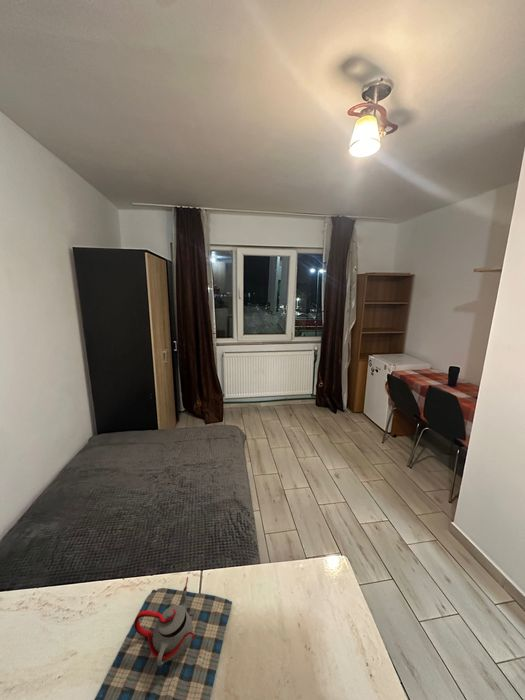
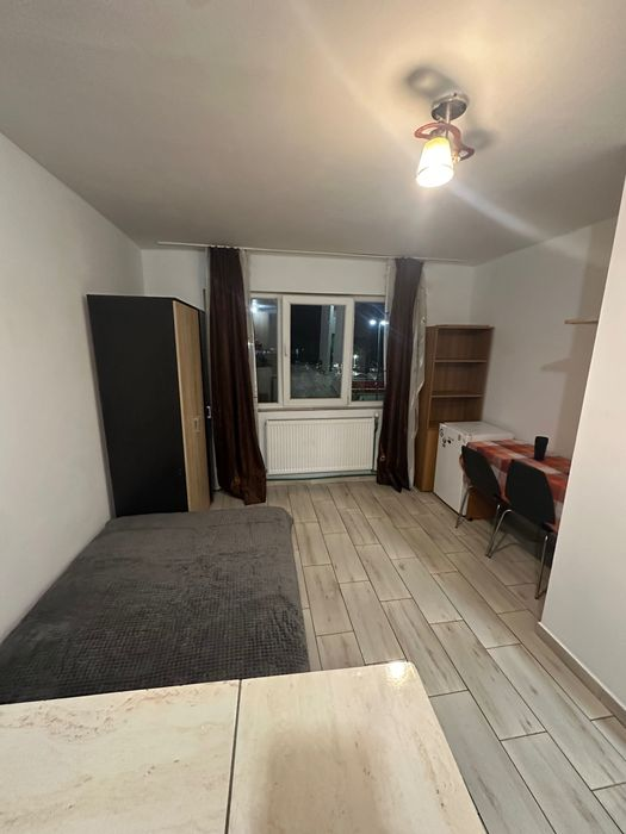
- teapot [93,576,233,700]
